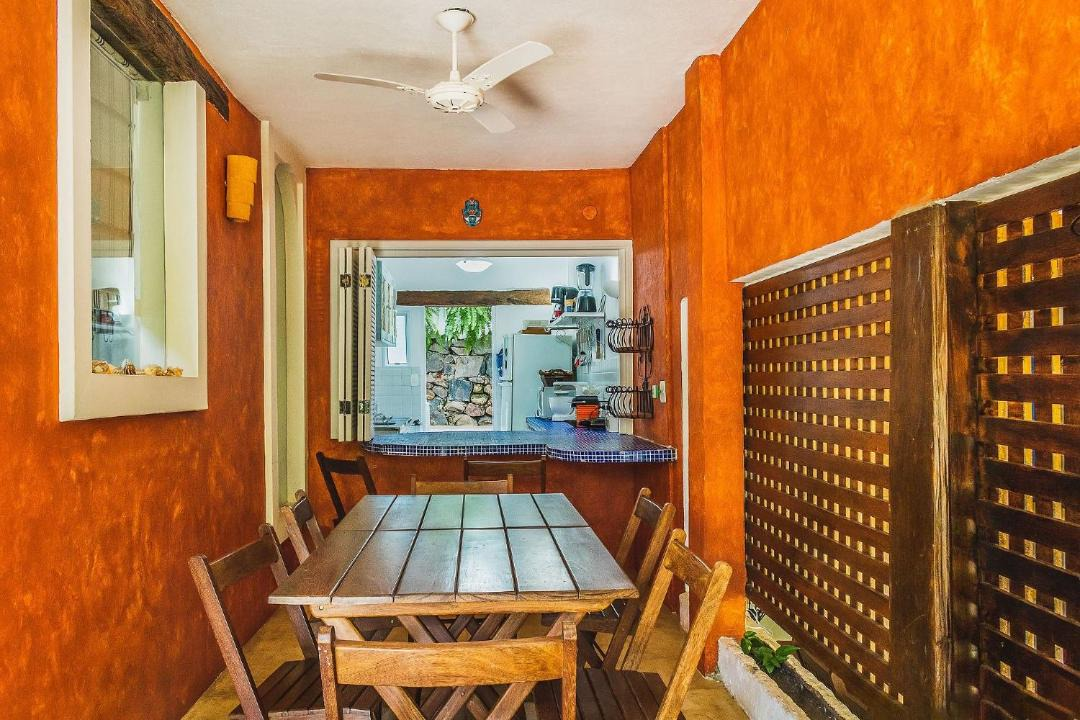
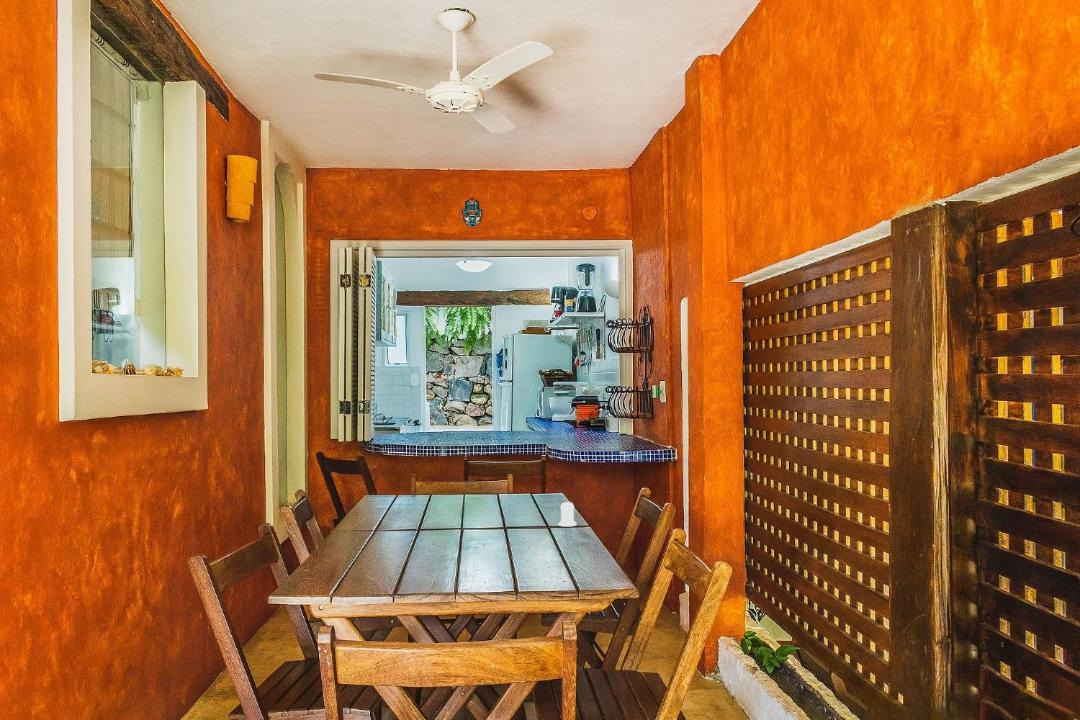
+ salt shaker [558,501,577,528]
